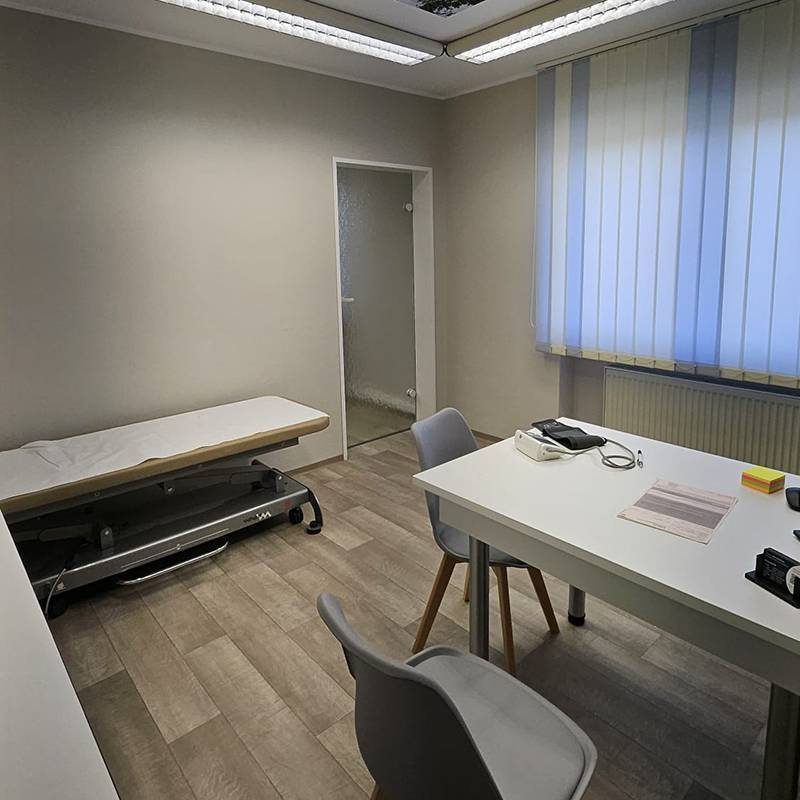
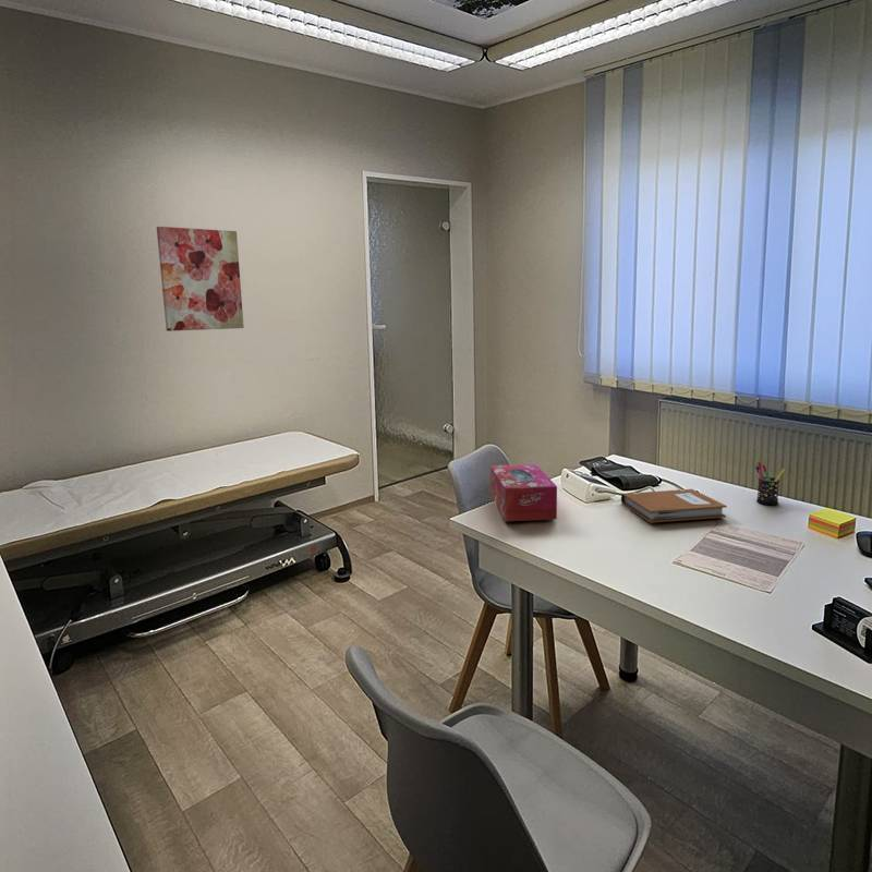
+ tissue box [489,463,558,522]
+ pen holder [754,461,786,506]
+ notebook [620,488,728,524]
+ wall art [156,226,245,332]
